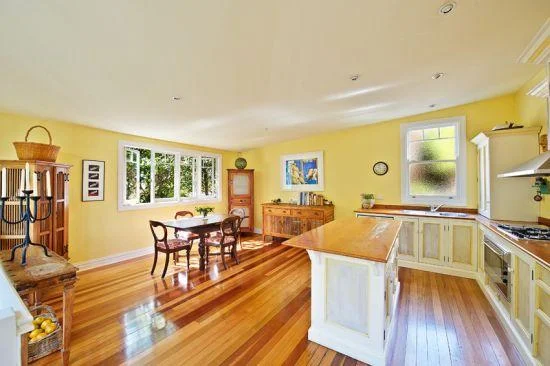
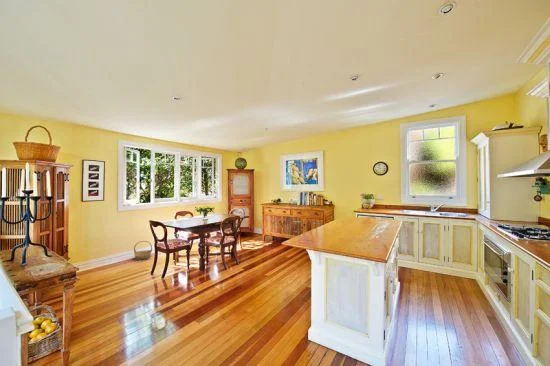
+ basket [133,240,153,261]
